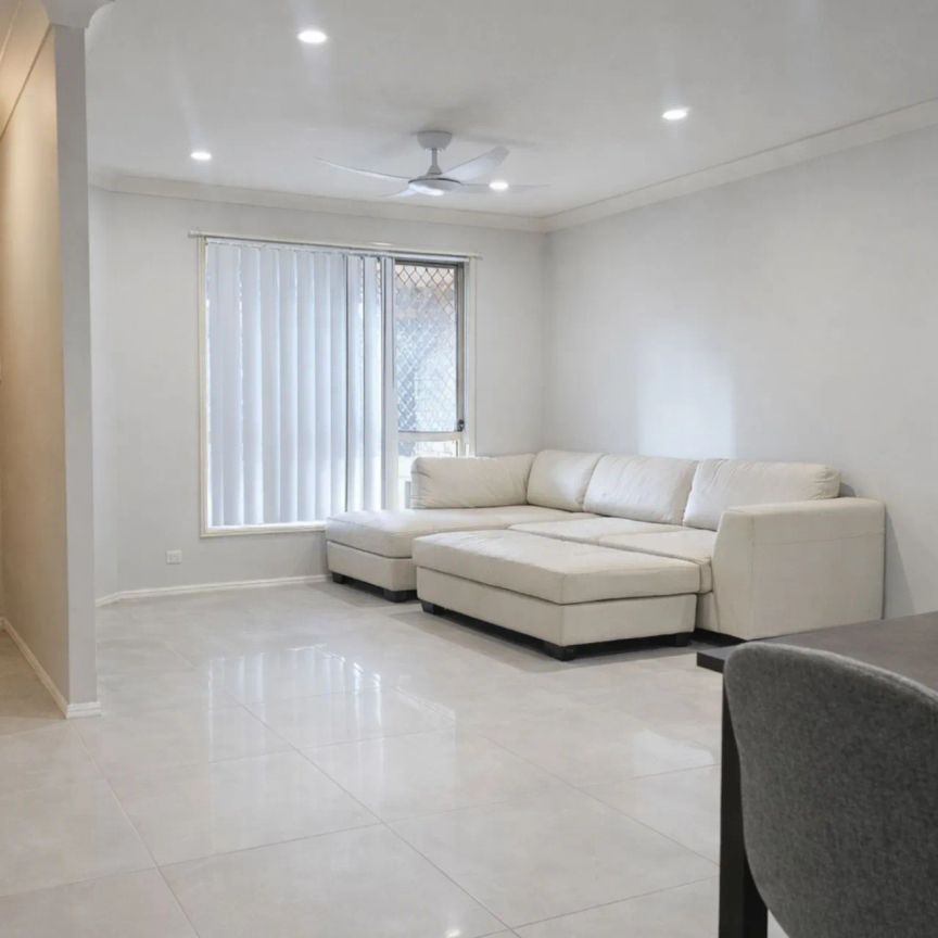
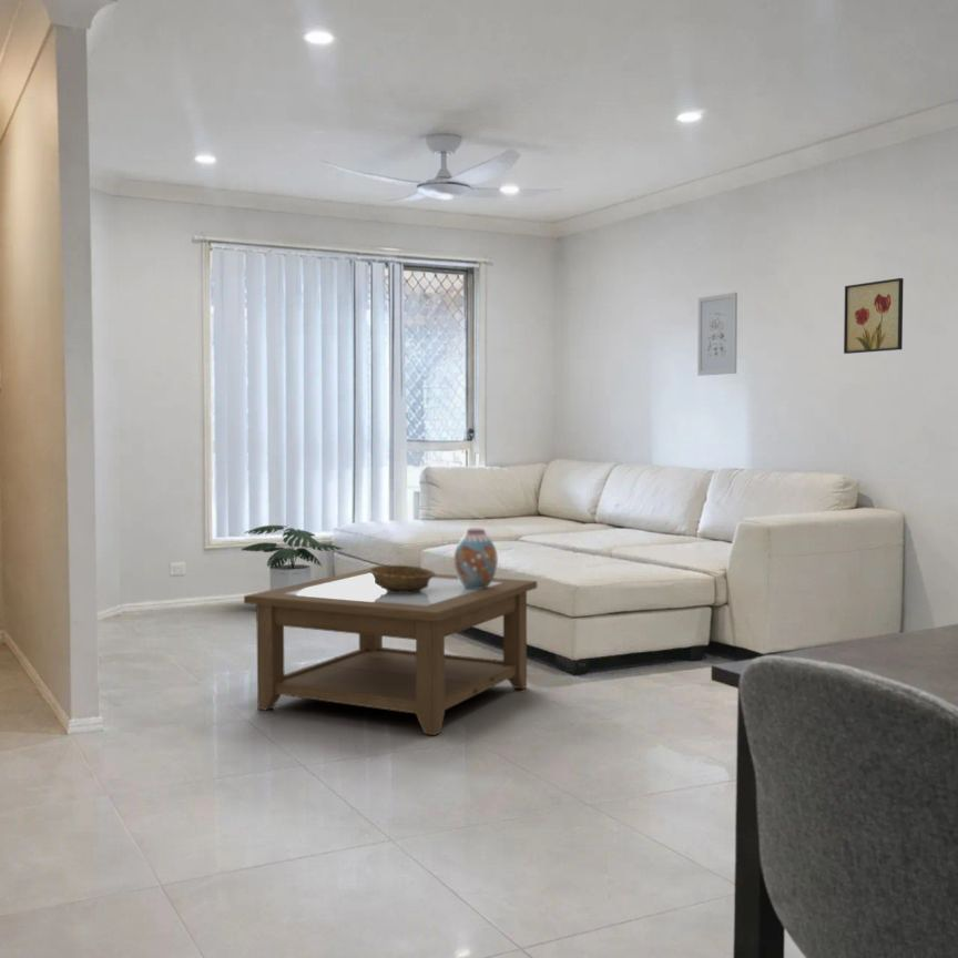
+ coffee table [243,568,538,736]
+ vase [453,527,499,589]
+ potted plant [241,524,344,590]
+ wall art [696,292,738,377]
+ wall art [843,277,905,355]
+ decorative bowl [368,563,437,593]
